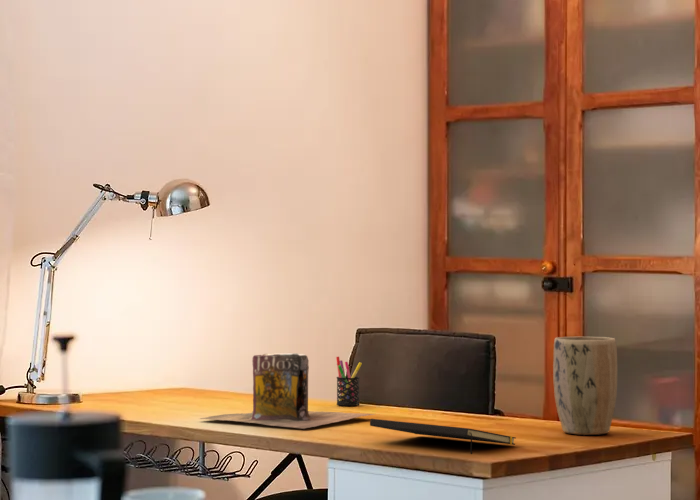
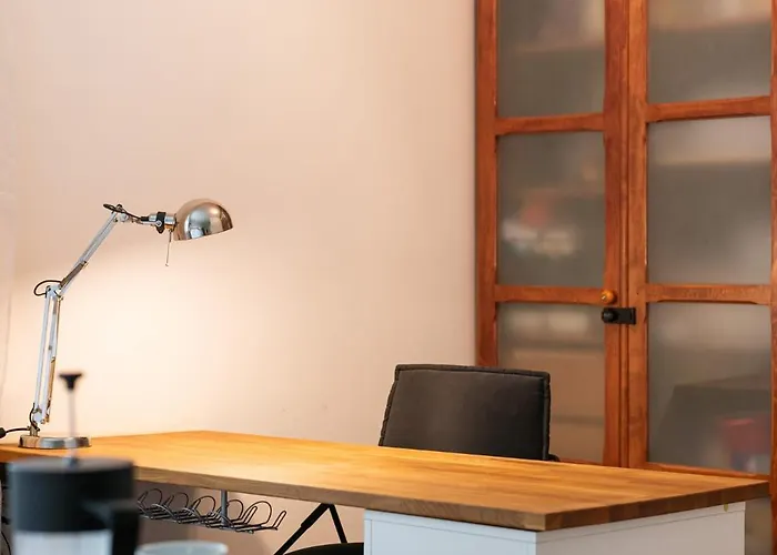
- plant pot [552,336,618,436]
- notepad [369,418,517,455]
- pen holder [335,356,363,407]
- books [199,352,376,430]
